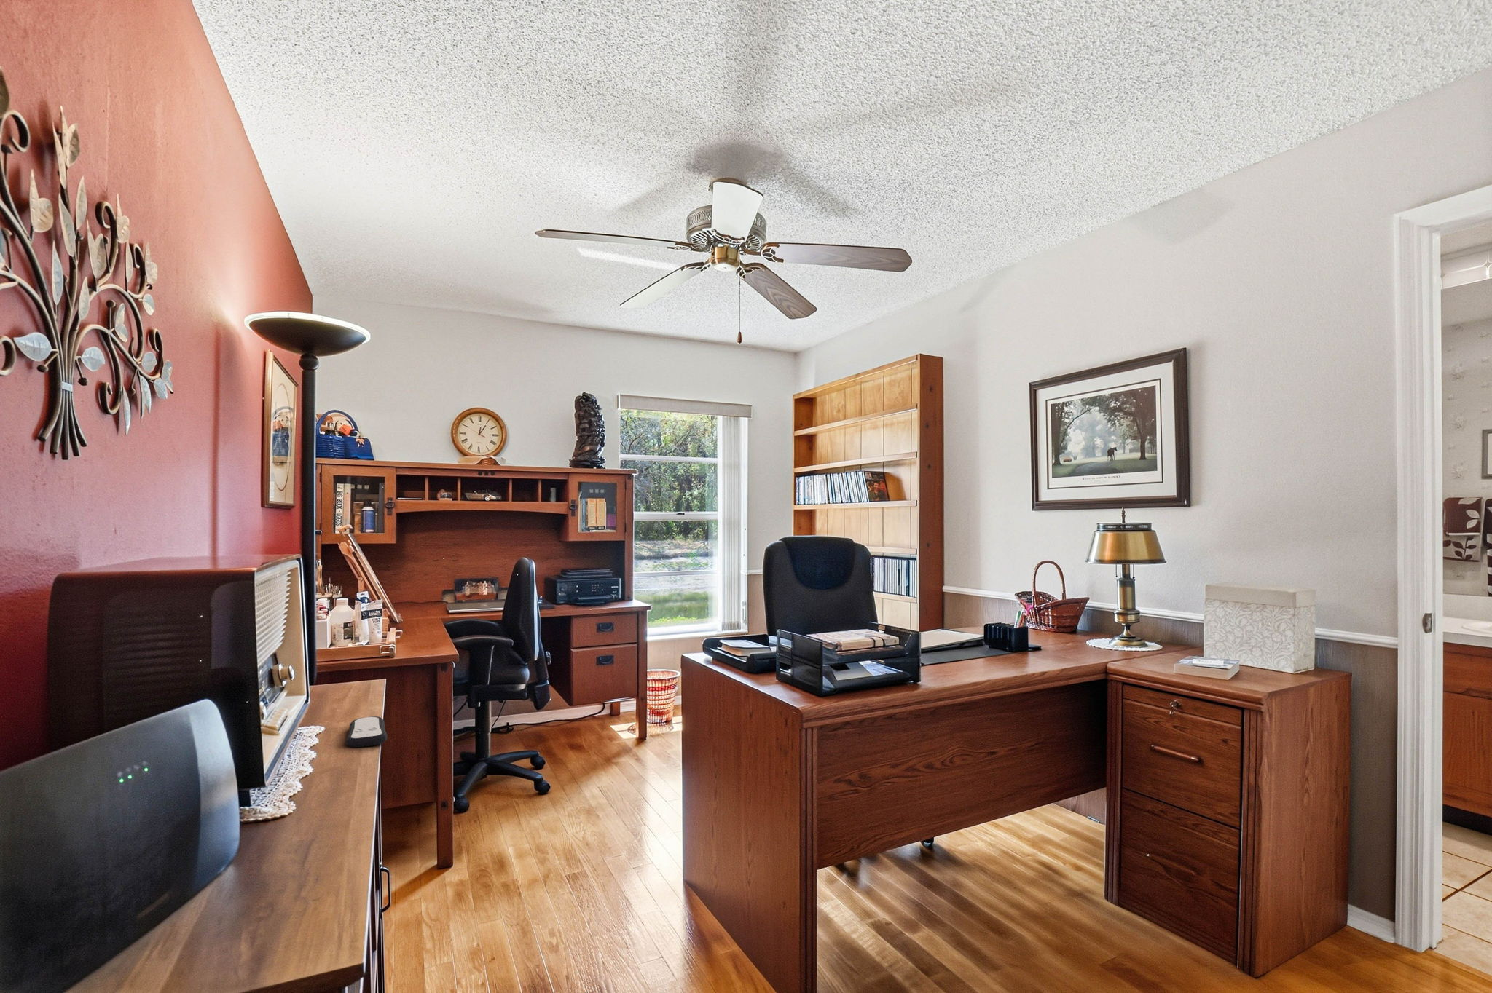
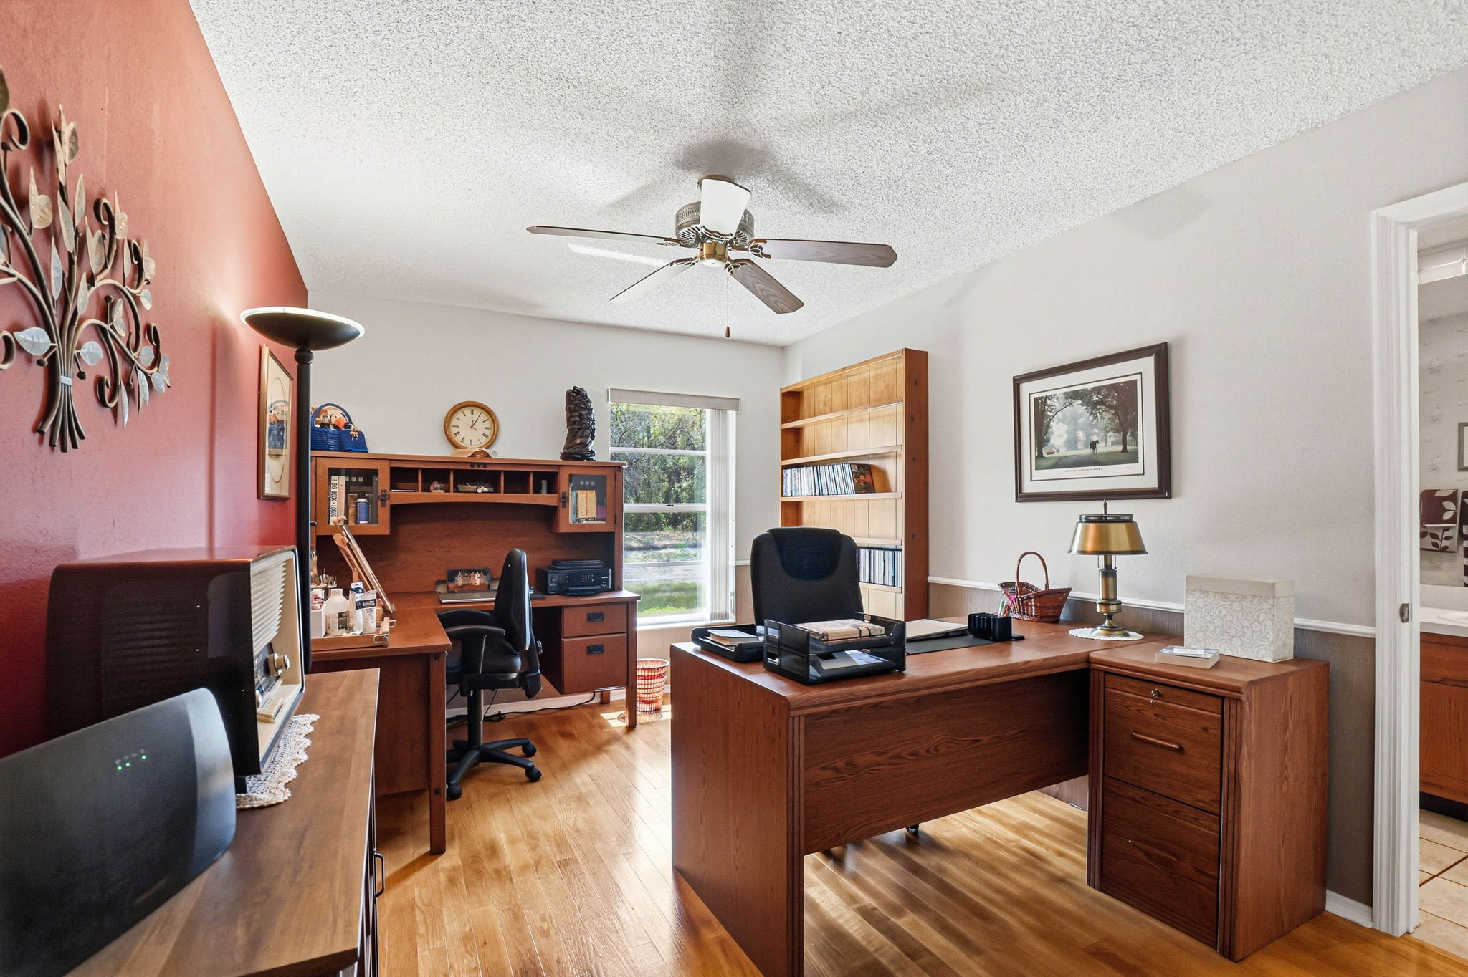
- remote control [345,716,388,748]
